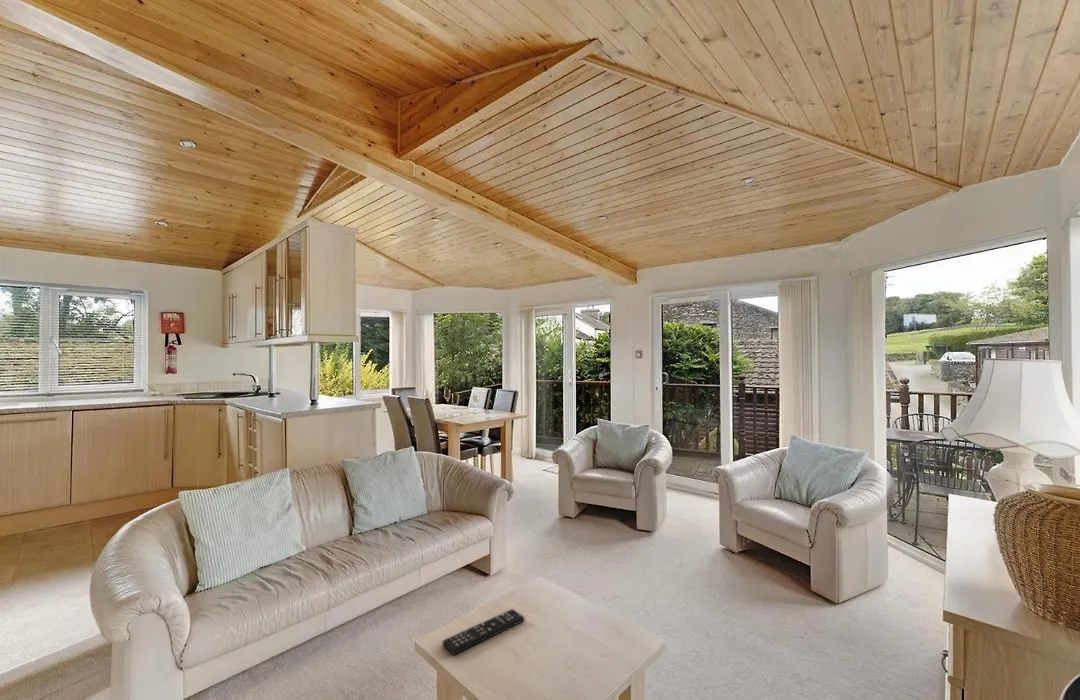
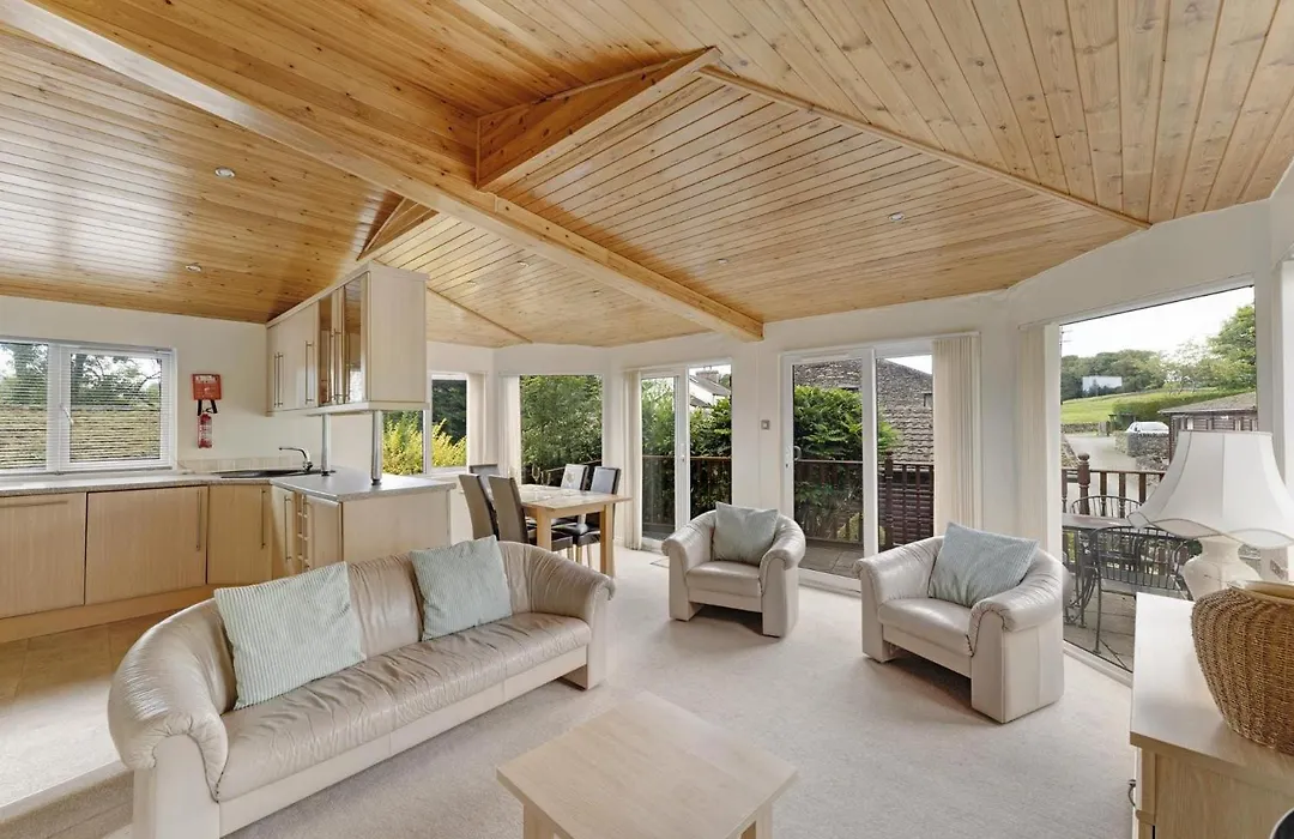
- remote control [442,608,525,656]
